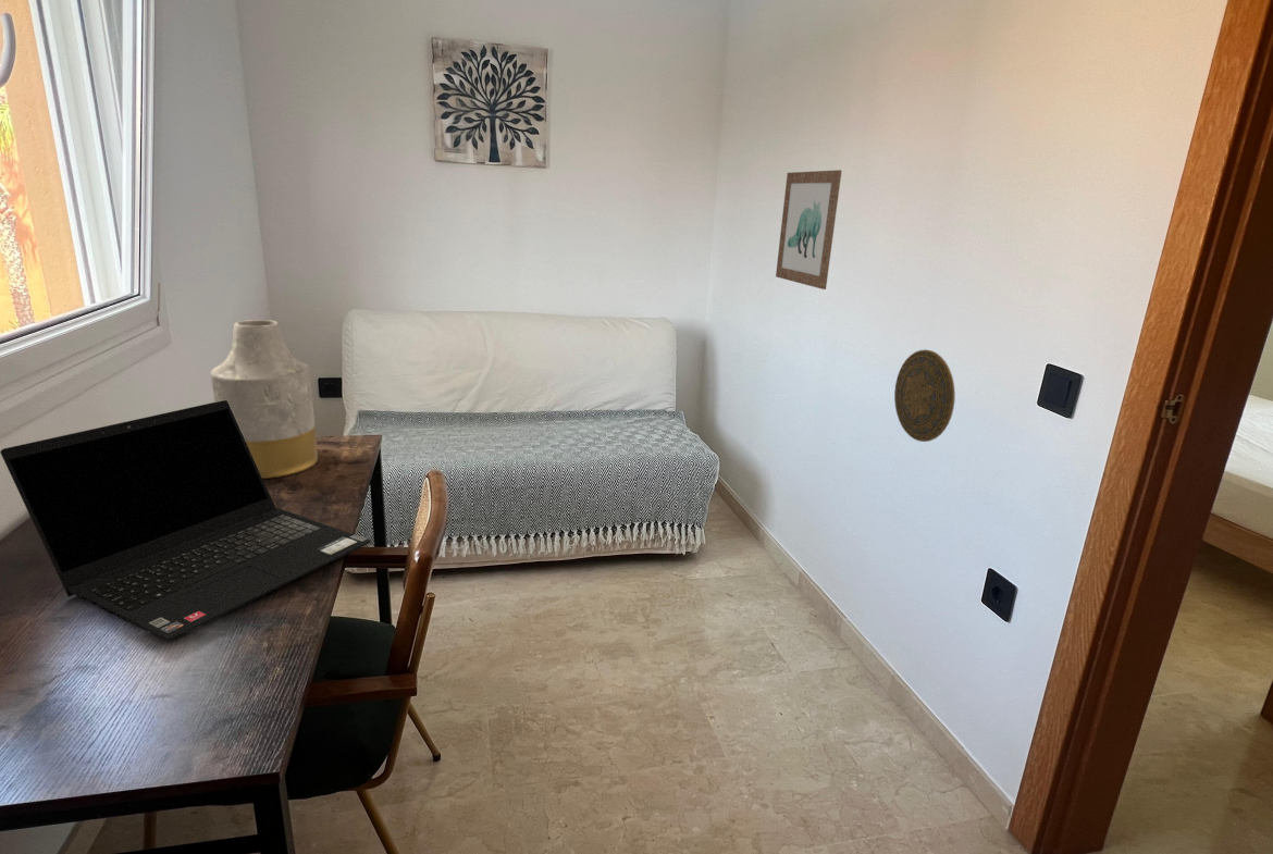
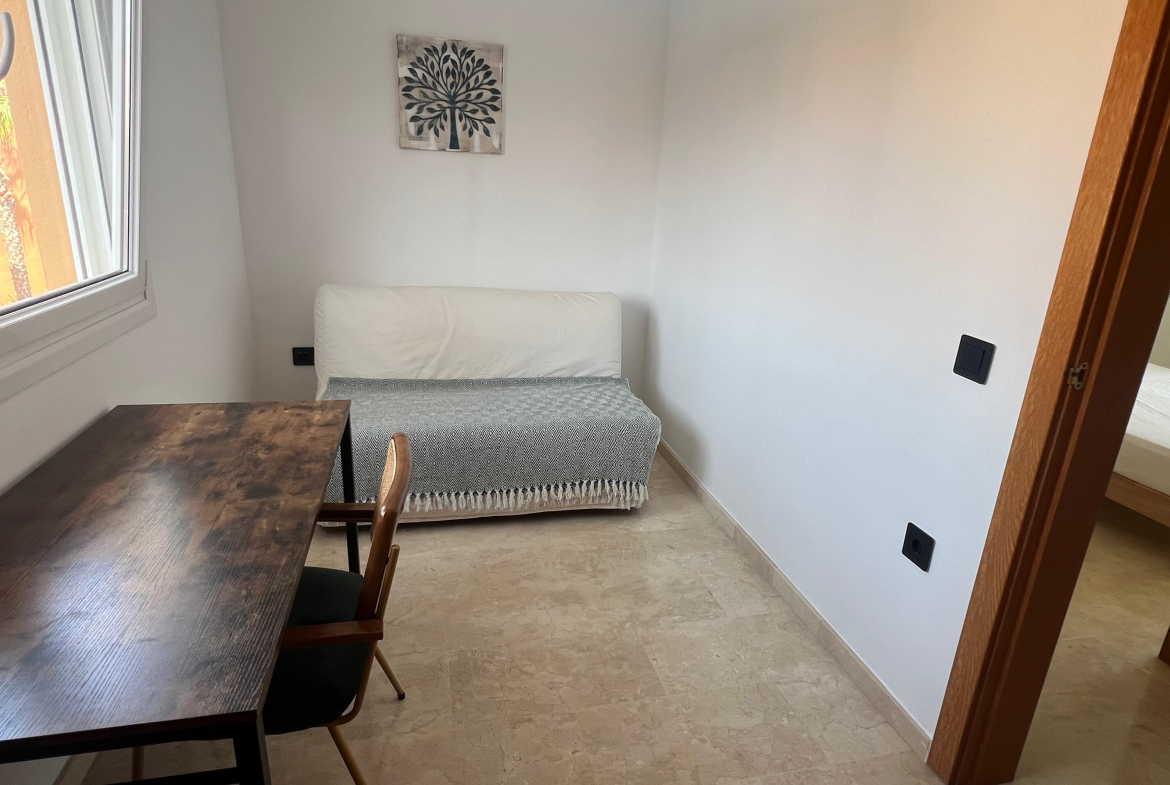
- vase [210,319,319,480]
- laptop computer [0,400,372,642]
- wall art [775,169,843,290]
- decorative plate [893,348,956,443]
